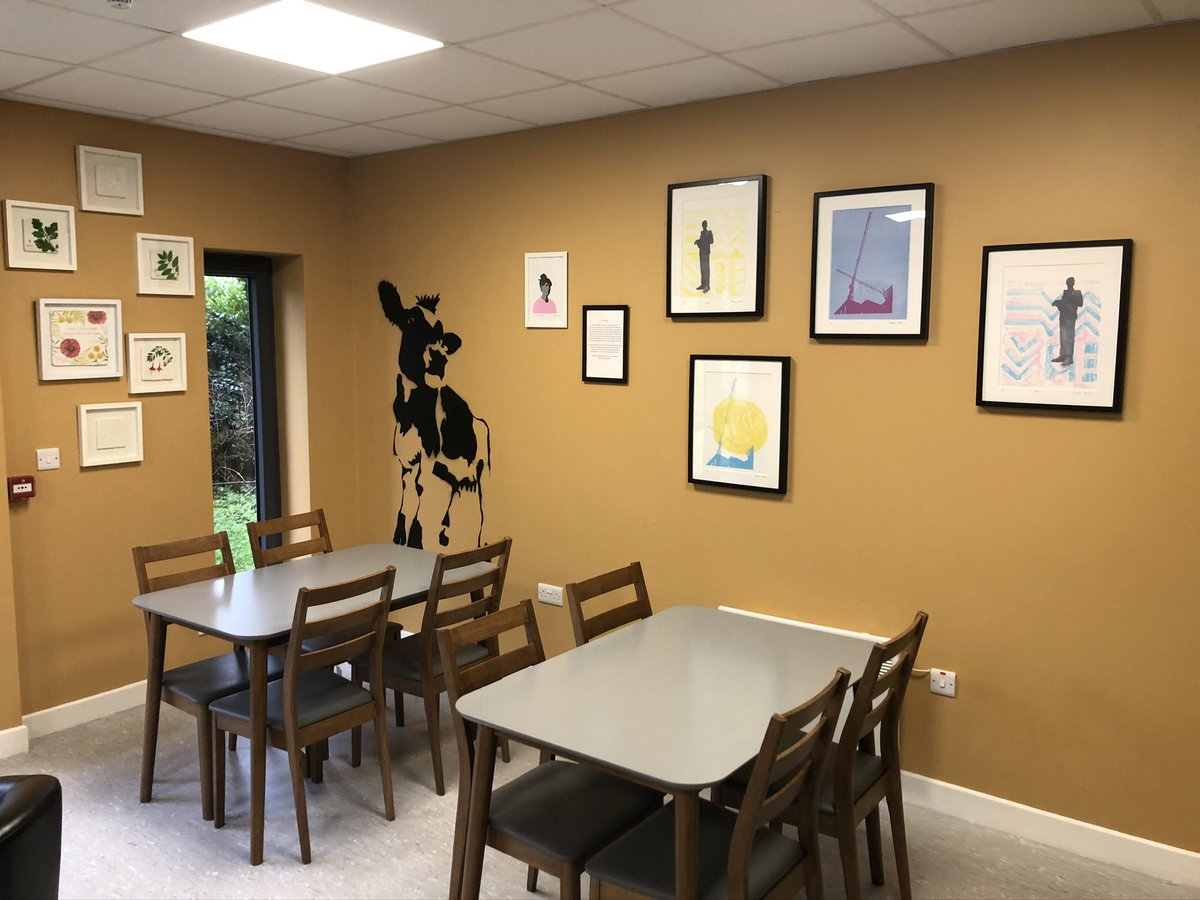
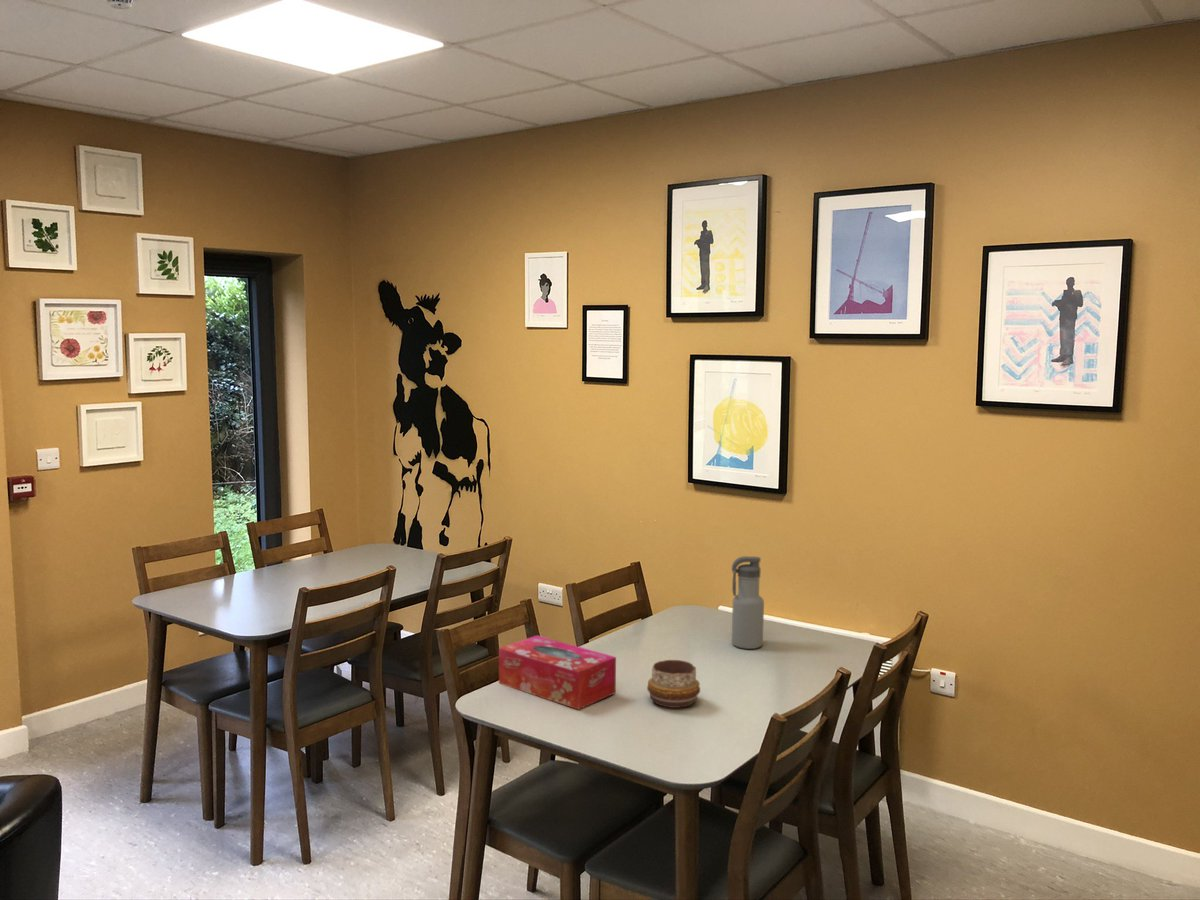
+ tissue box [498,635,617,711]
+ water bottle [731,555,765,650]
+ decorative bowl [646,659,701,709]
